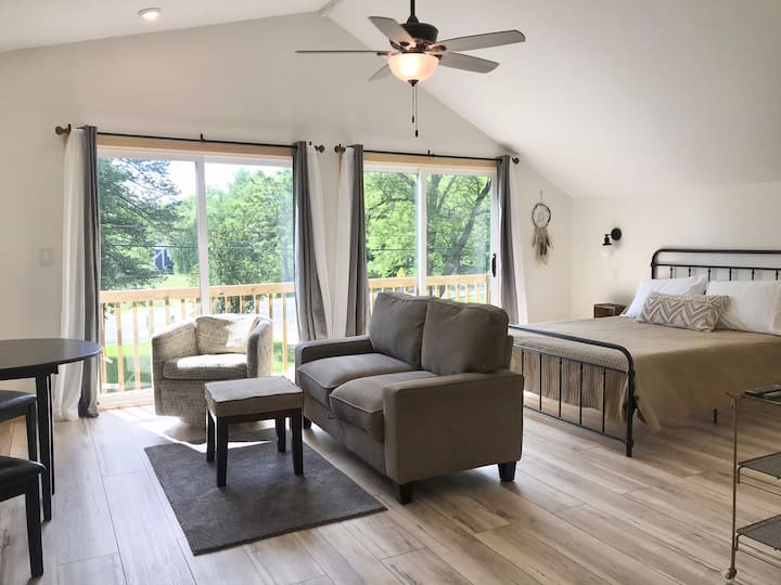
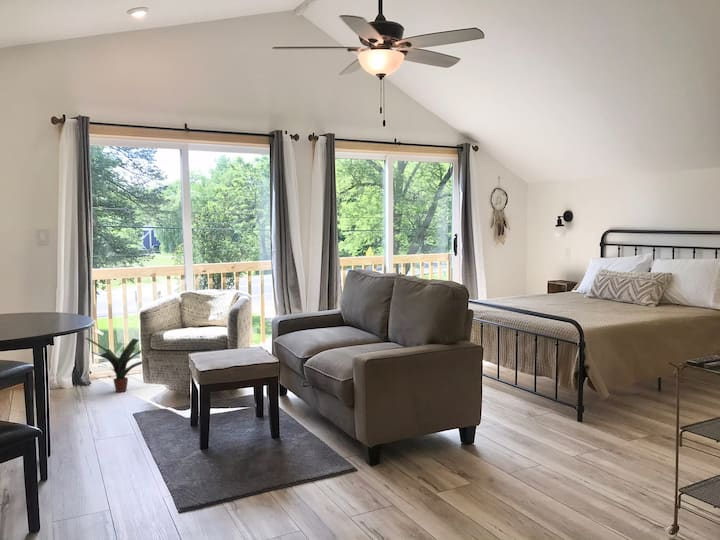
+ potted plant [84,337,143,393]
